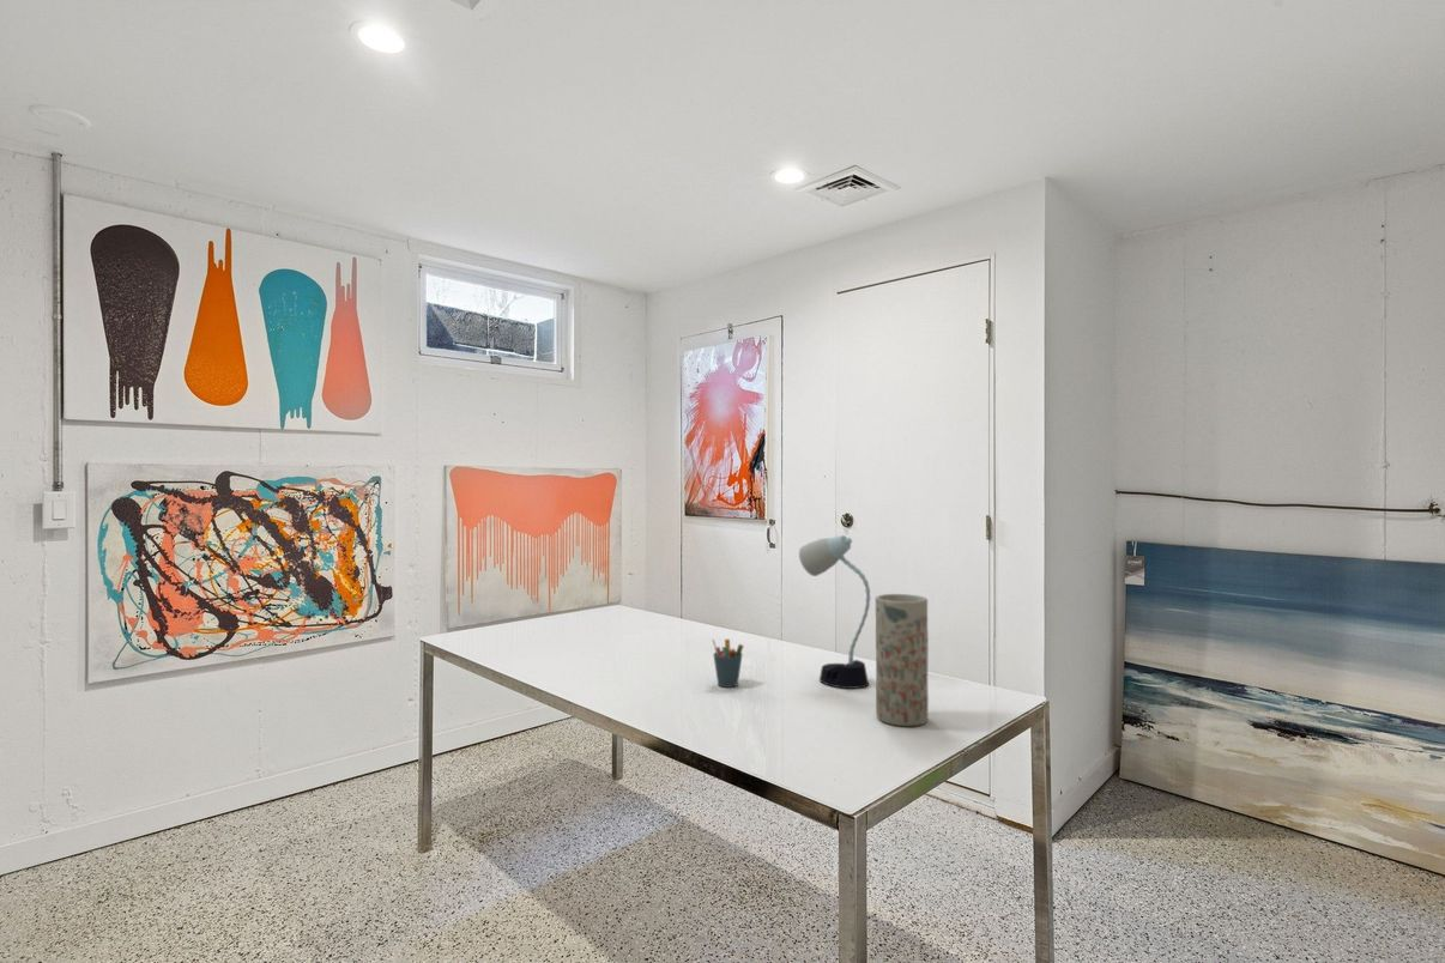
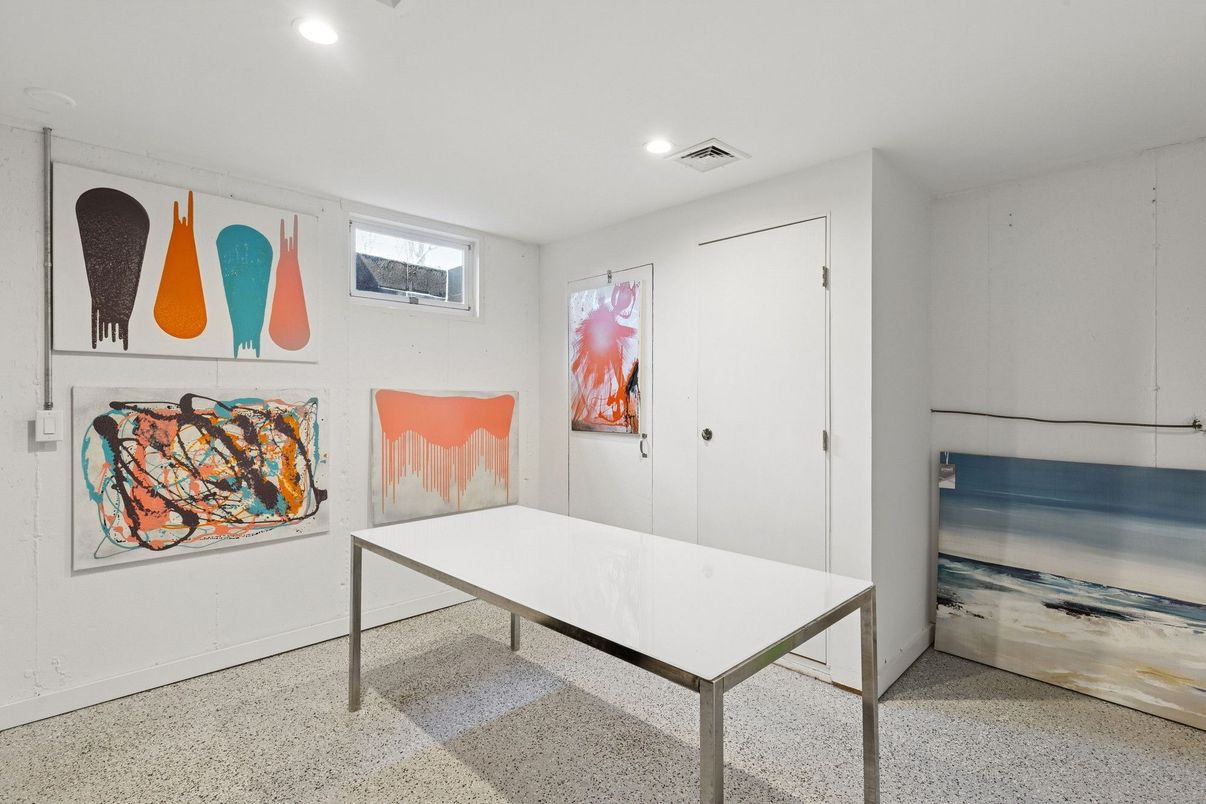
- desk lamp [798,534,871,690]
- vase [875,593,930,727]
- pen holder [711,637,744,689]
